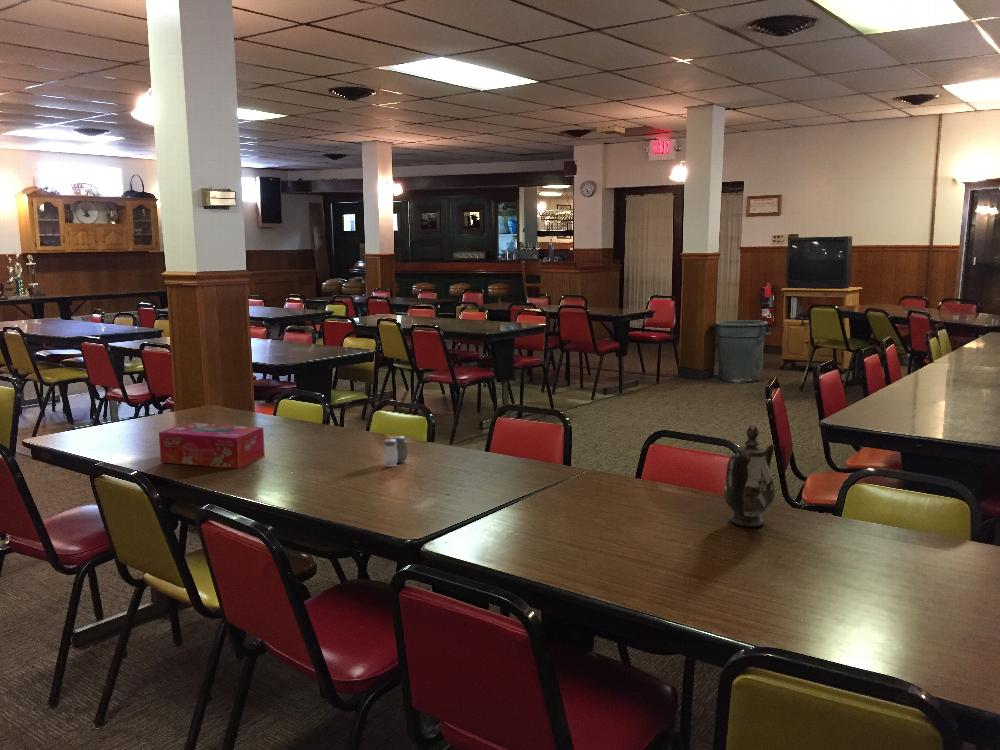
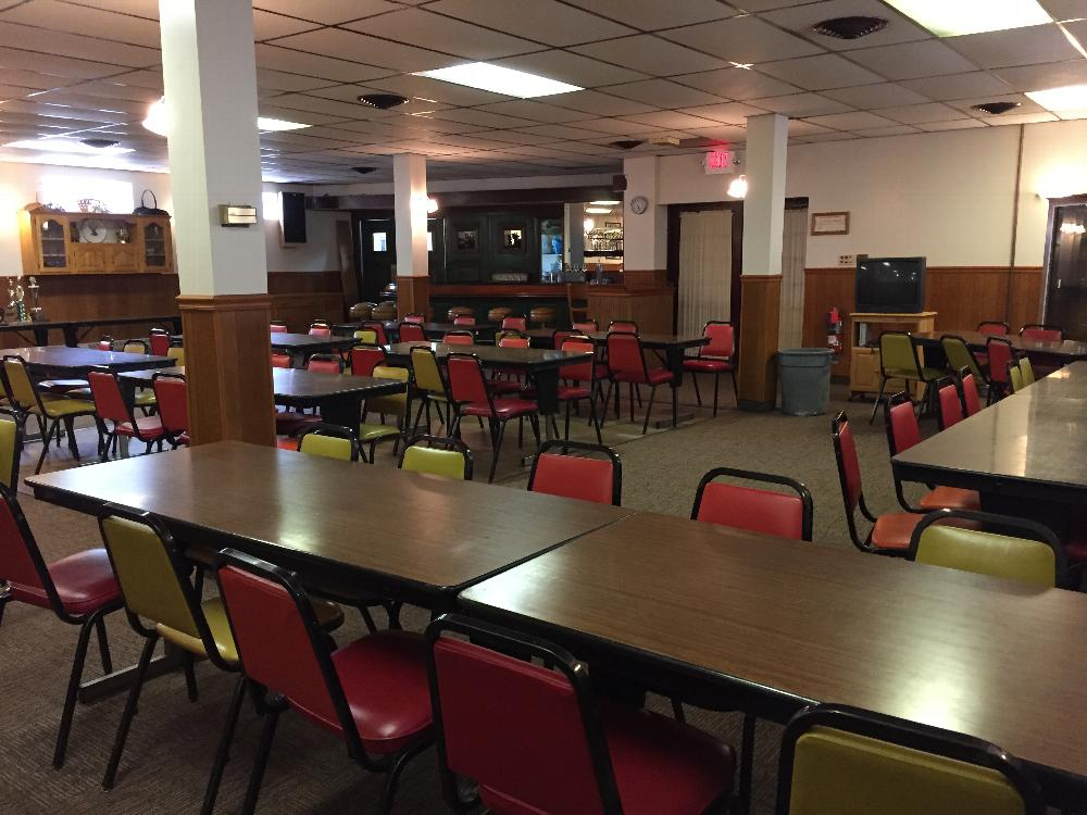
- salt and pepper shaker [382,435,408,468]
- tissue box [158,422,266,469]
- teapot [723,425,776,528]
